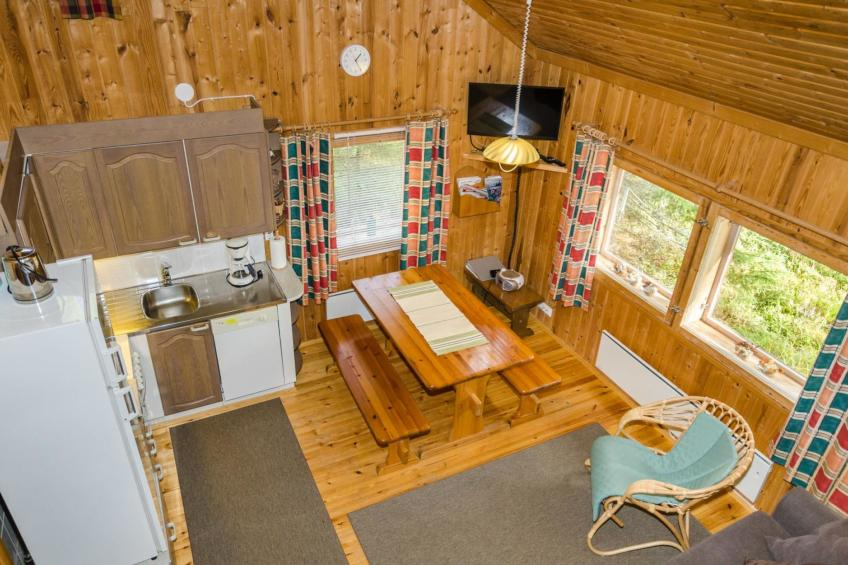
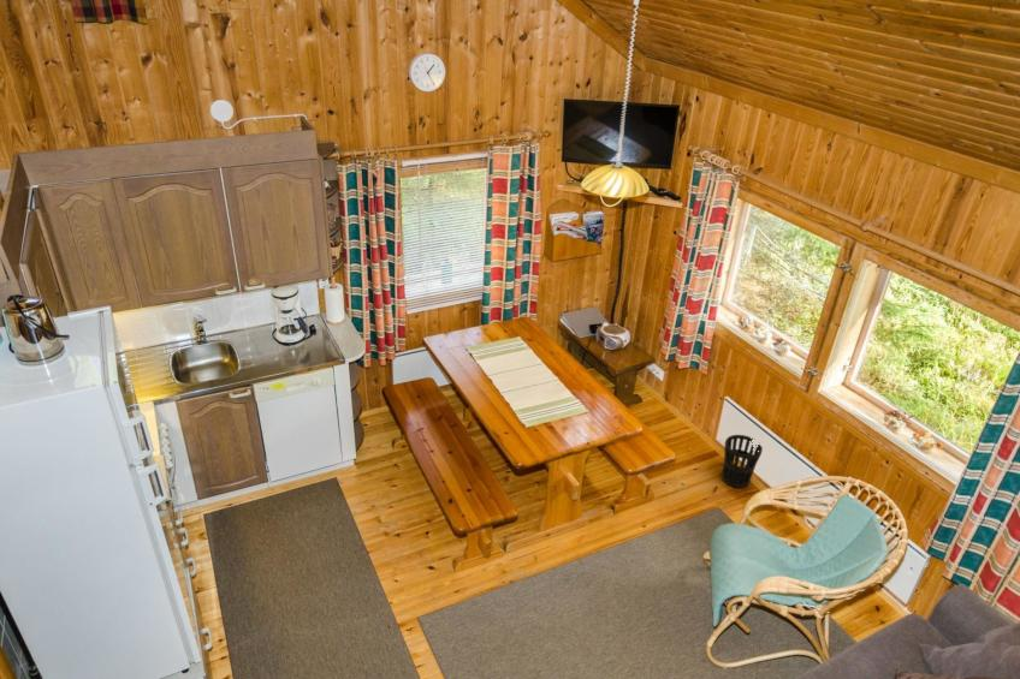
+ wastebasket [720,434,764,489]
